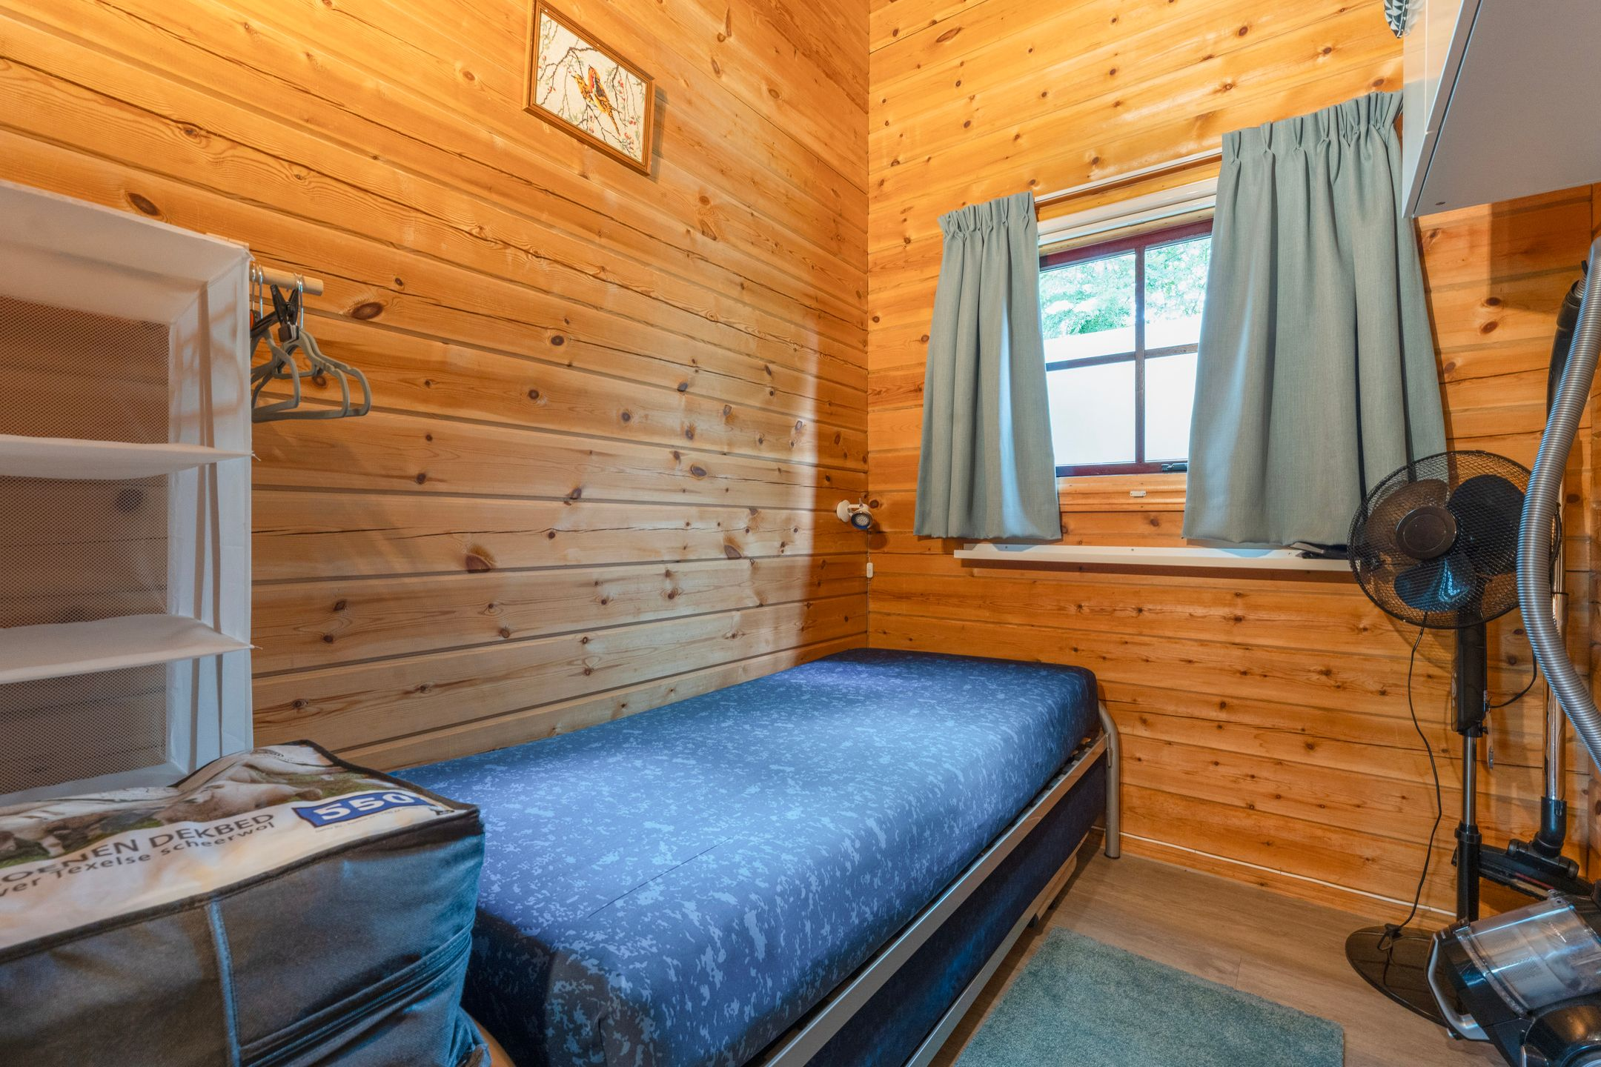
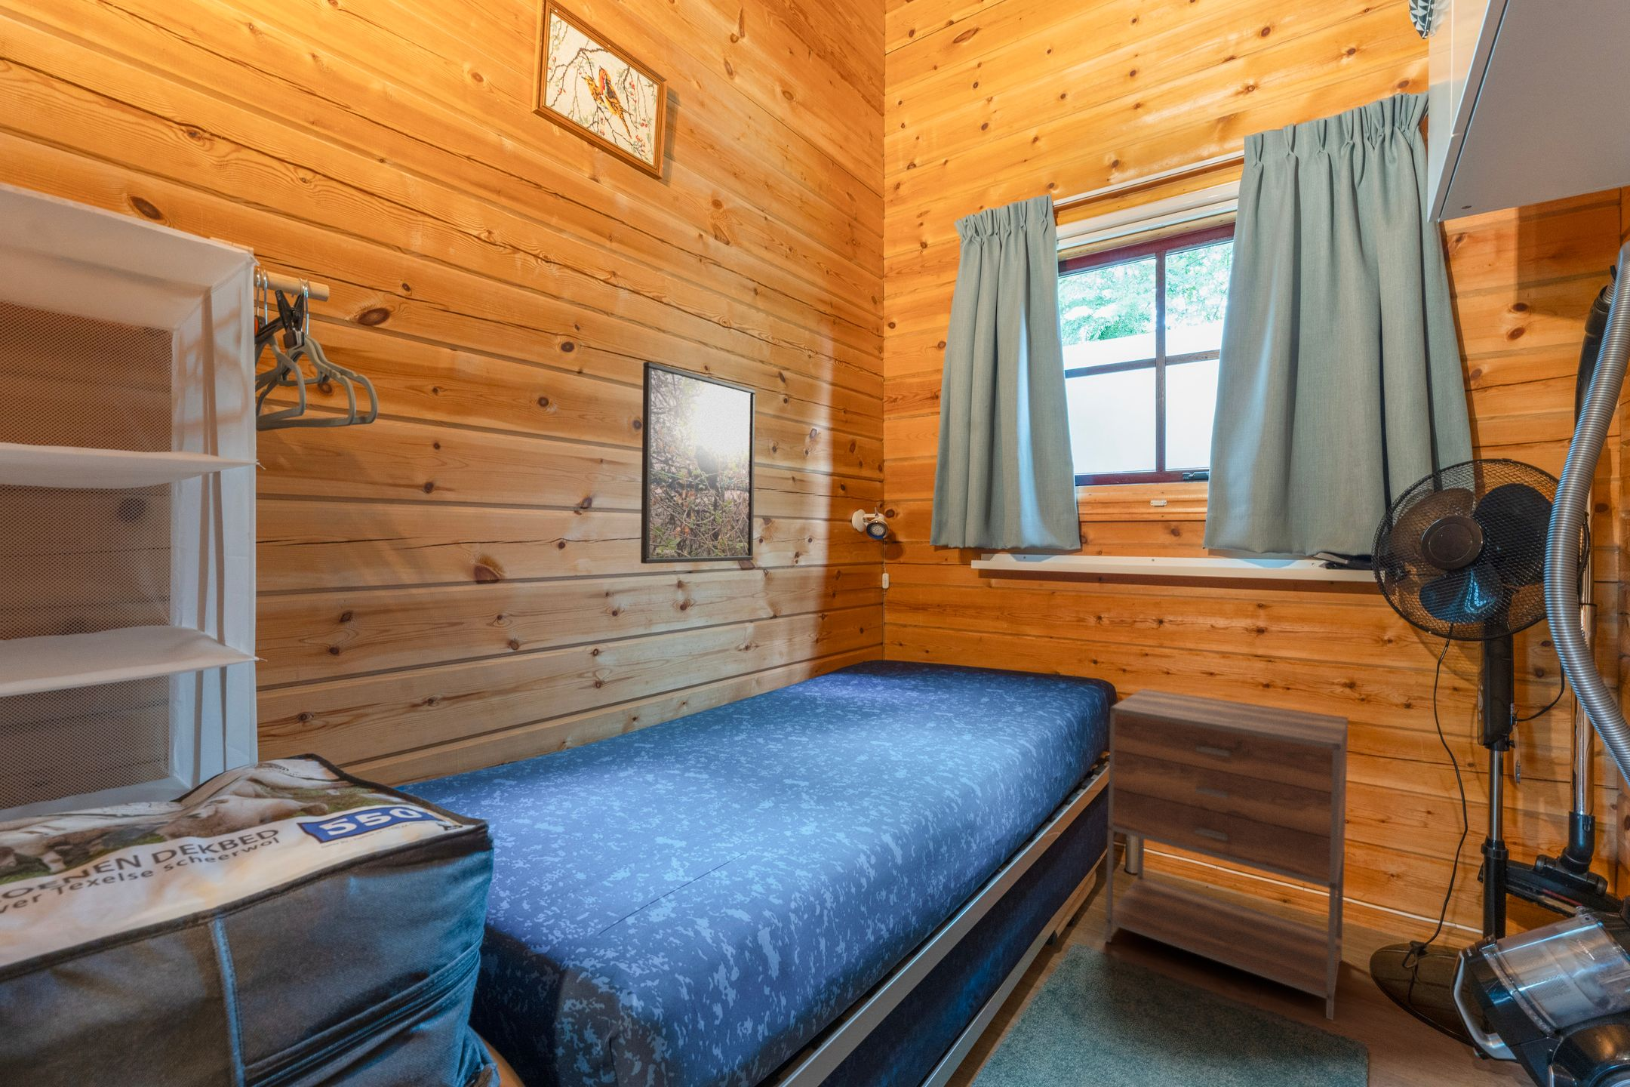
+ nightstand [1105,688,1349,1021]
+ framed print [640,360,756,564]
